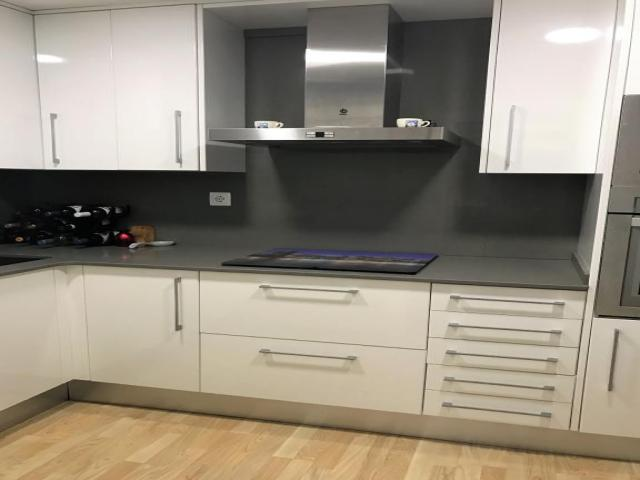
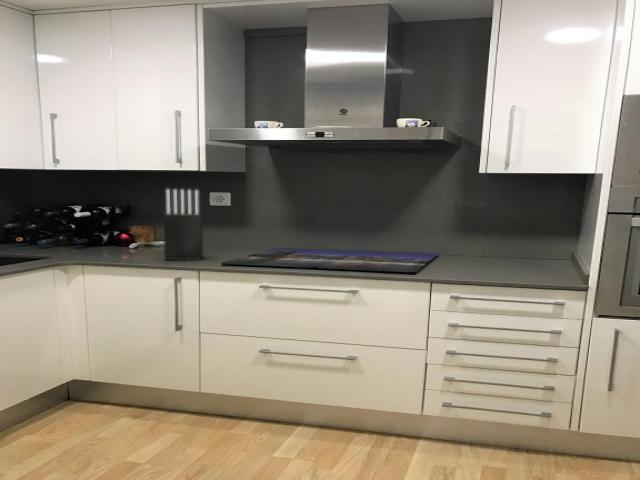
+ knife block [163,188,204,261]
